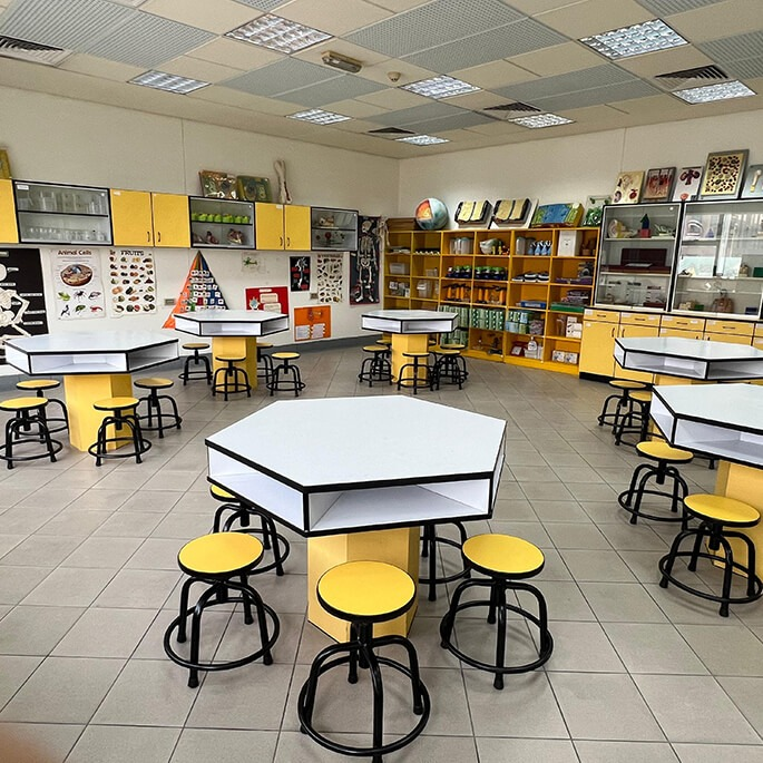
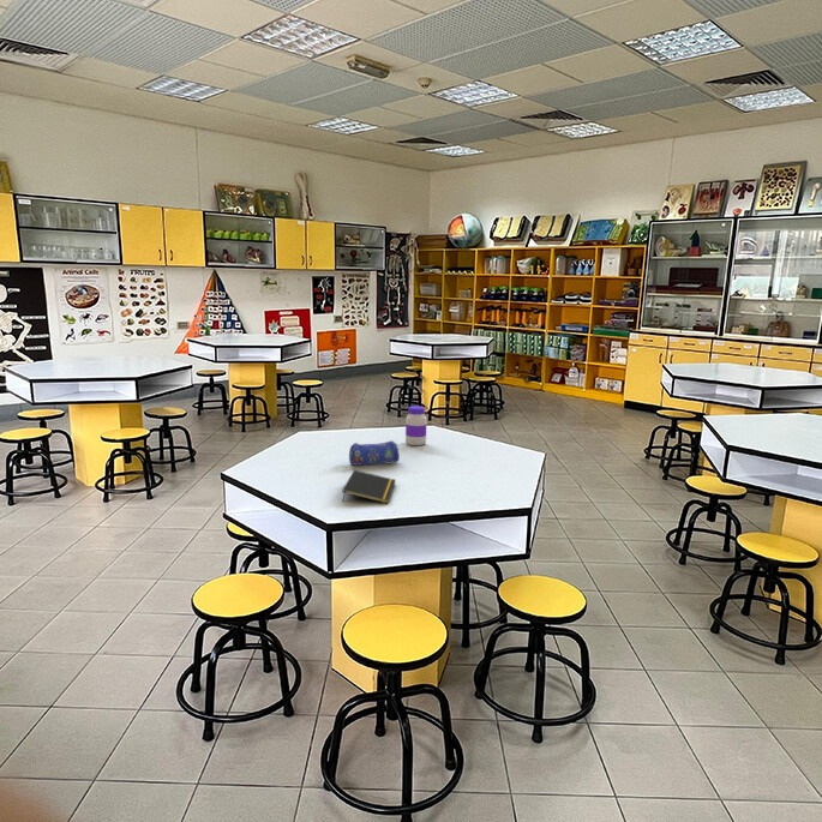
+ jar [404,404,428,446]
+ pencil case [348,440,401,467]
+ notepad [341,469,397,505]
